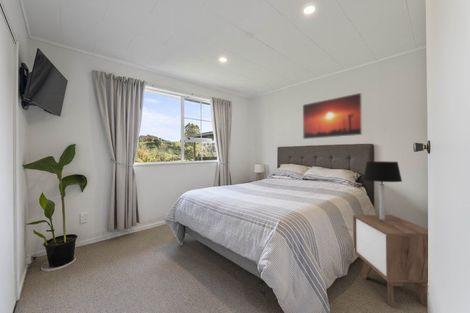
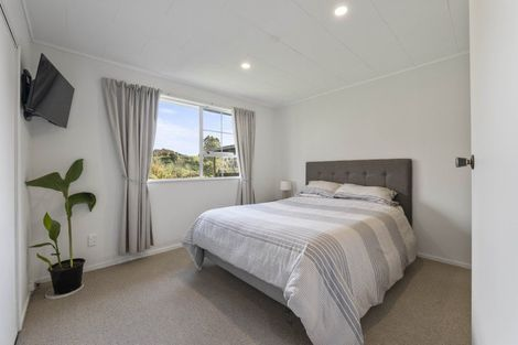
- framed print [302,92,363,140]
- nightstand [352,214,429,308]
- table lamp [362,160,403,220]
